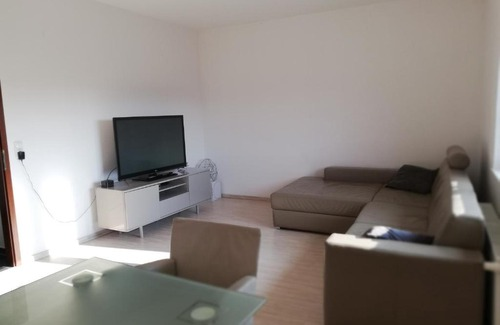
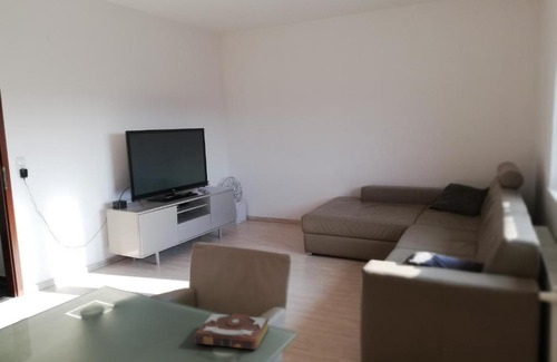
+ book [193,313,271,351]
